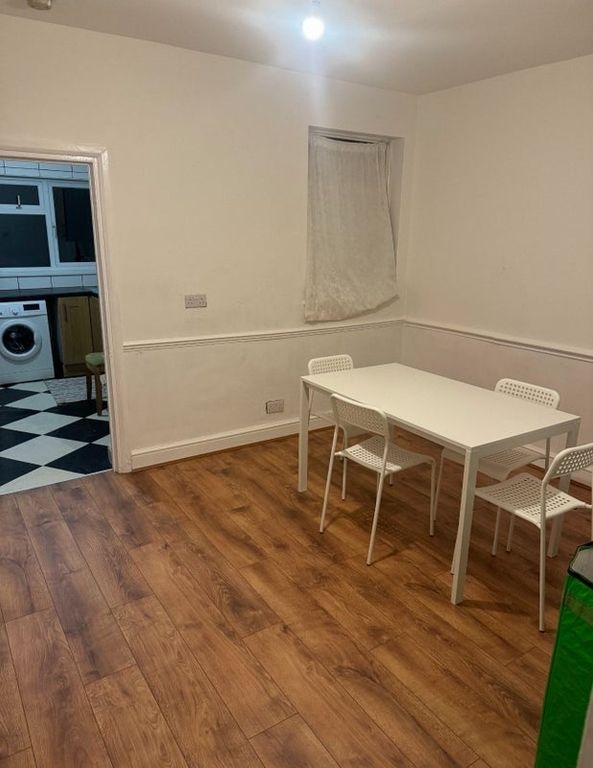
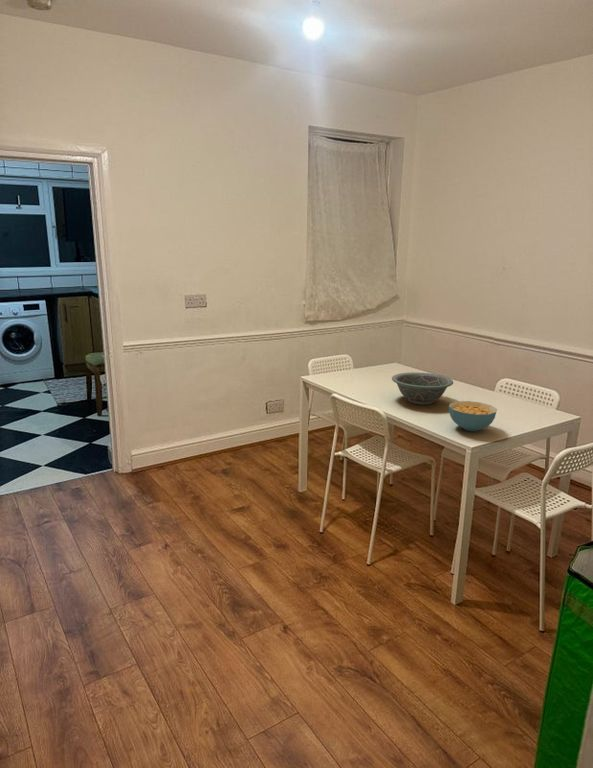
+ decorative bowl [391,371,454,406]
+ cereal bowl [448,400,498,432]
